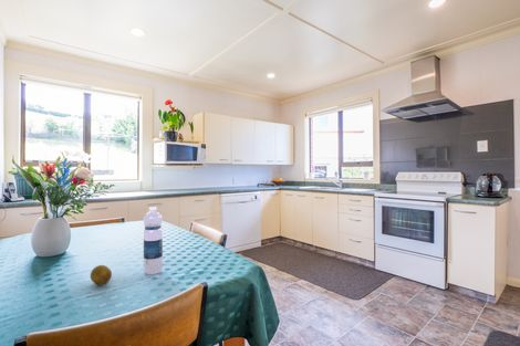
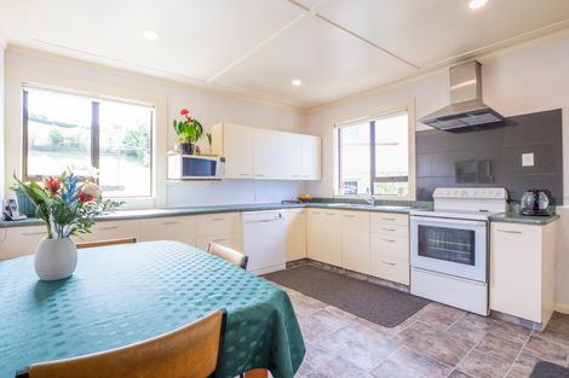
- fruit [90,264,113,286]
- water bottle [143,206,164,275]
